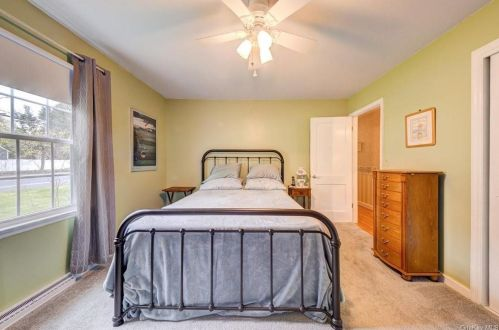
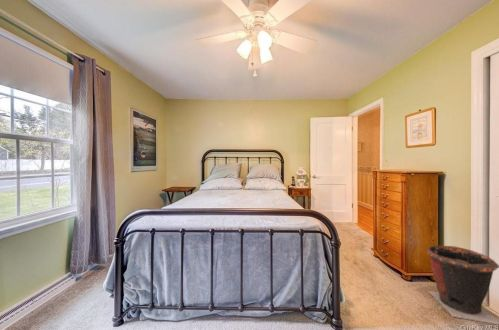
+ waste bin [426,244,499,325]
